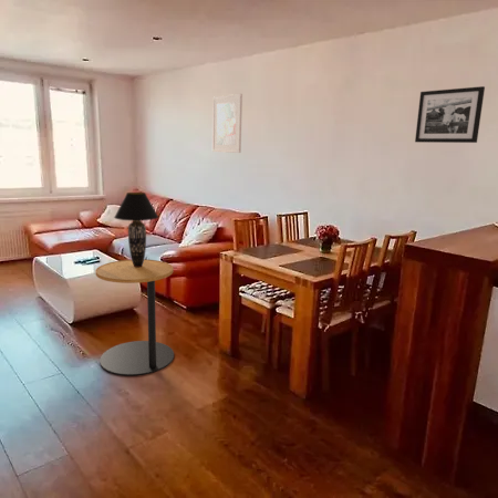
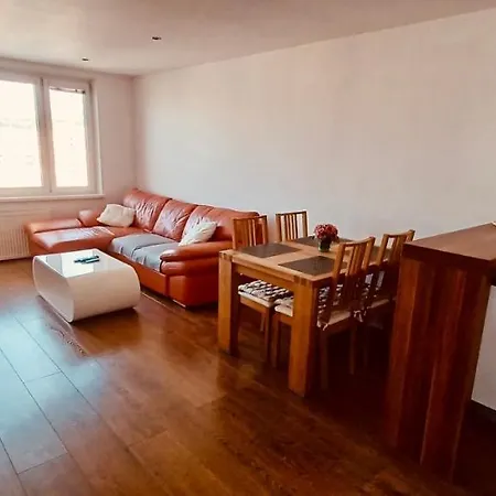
- side table [94,258,175,377]
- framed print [211,93,243,154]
- picture frame [414,85,486,144]
- table lamp [113,191,159,267]
